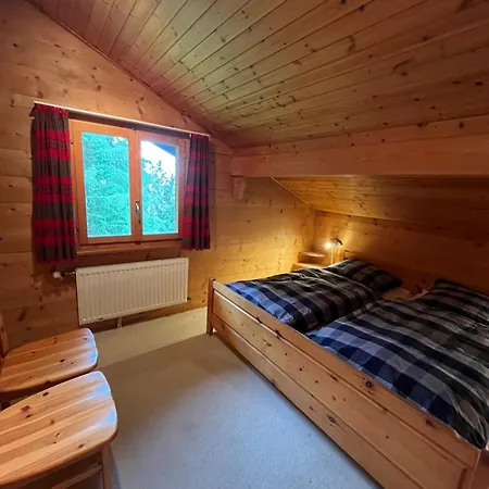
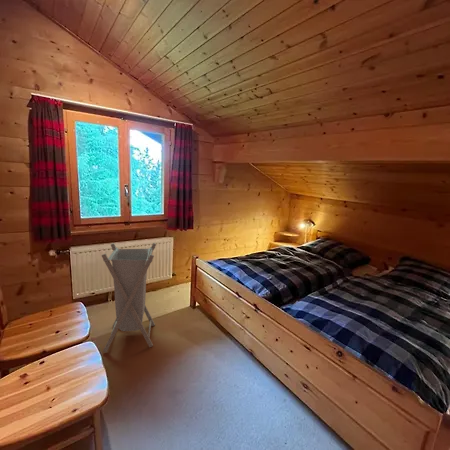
+ laundry hamper [101,242,157,353]
